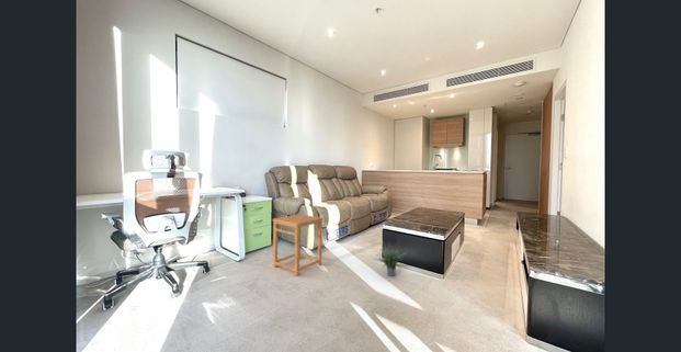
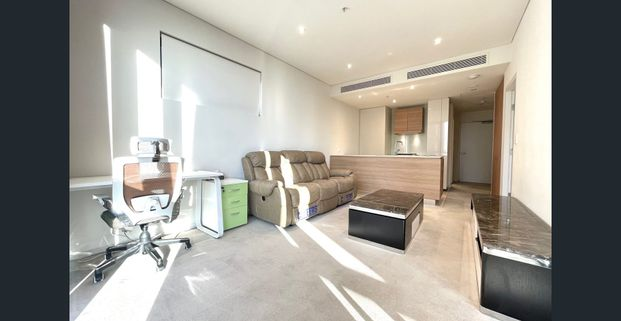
- potted plant [375,241,408,277]
- side table [272,213,324,276]
